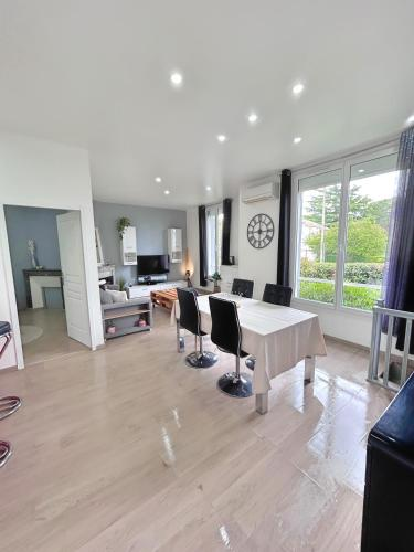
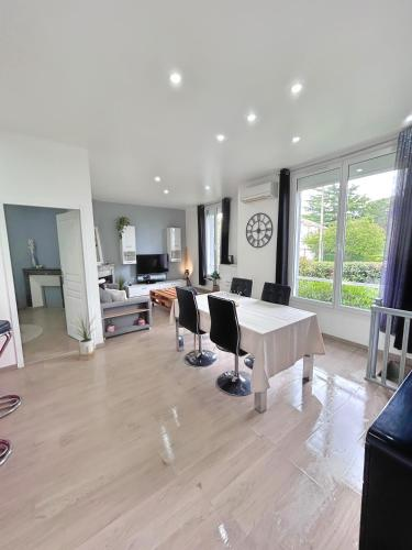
+ house plant [71,312,98,361]
